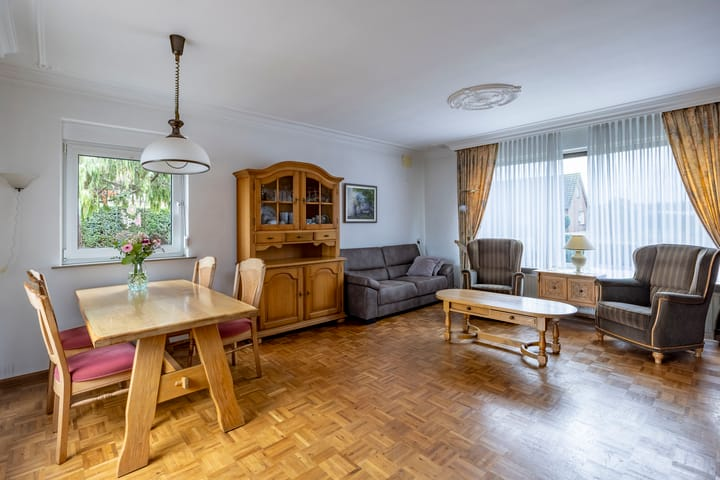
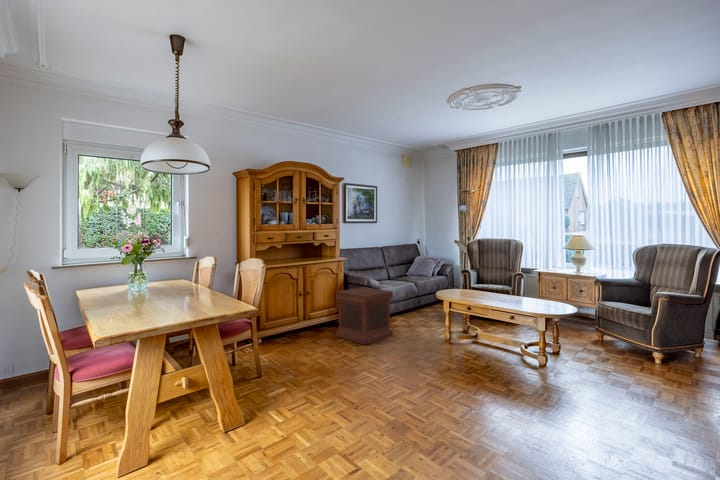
+ side table [335,286,394,346]
